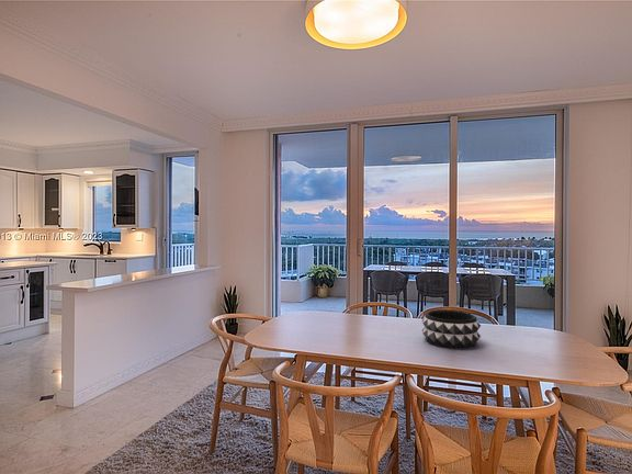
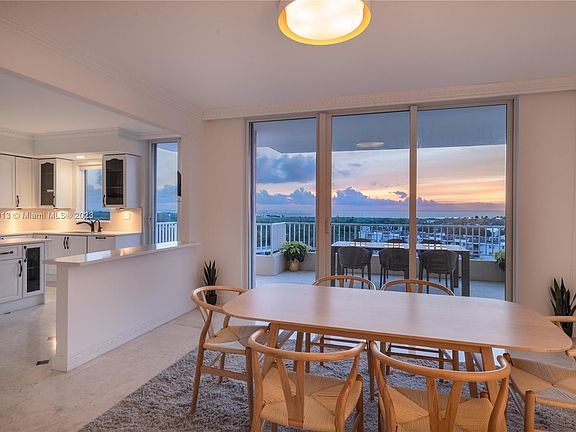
- decorative bowl [421,309,482,349]
